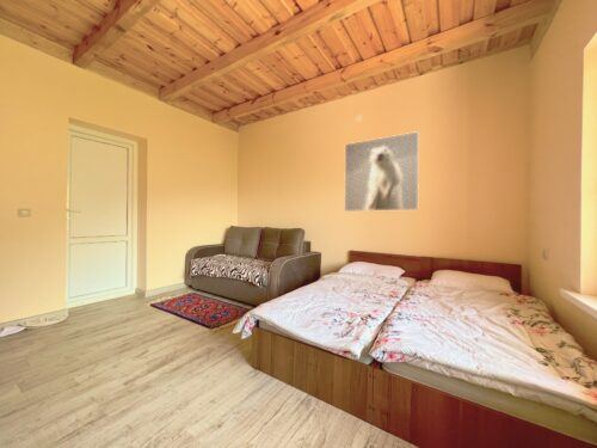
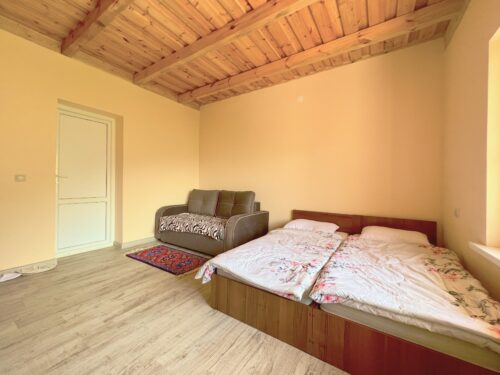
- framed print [343,130,420,213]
